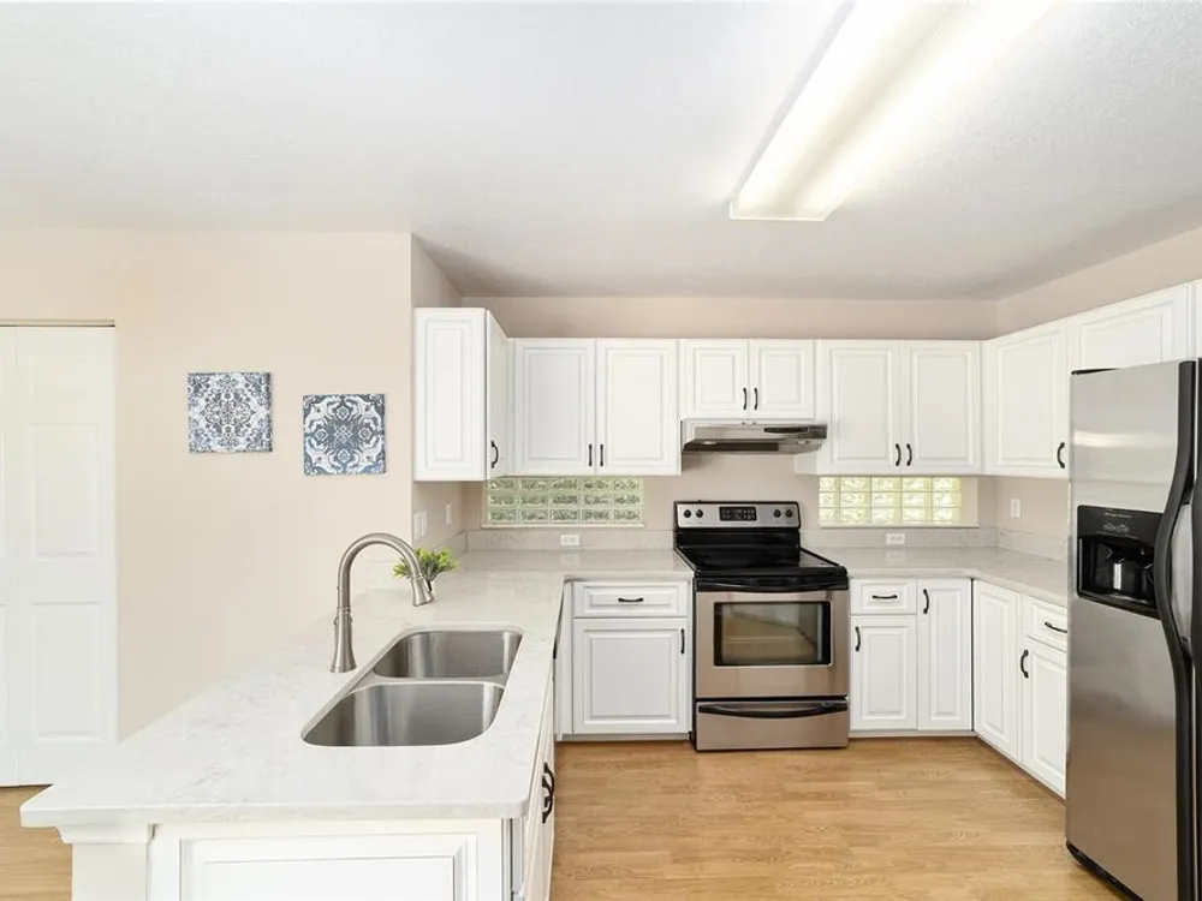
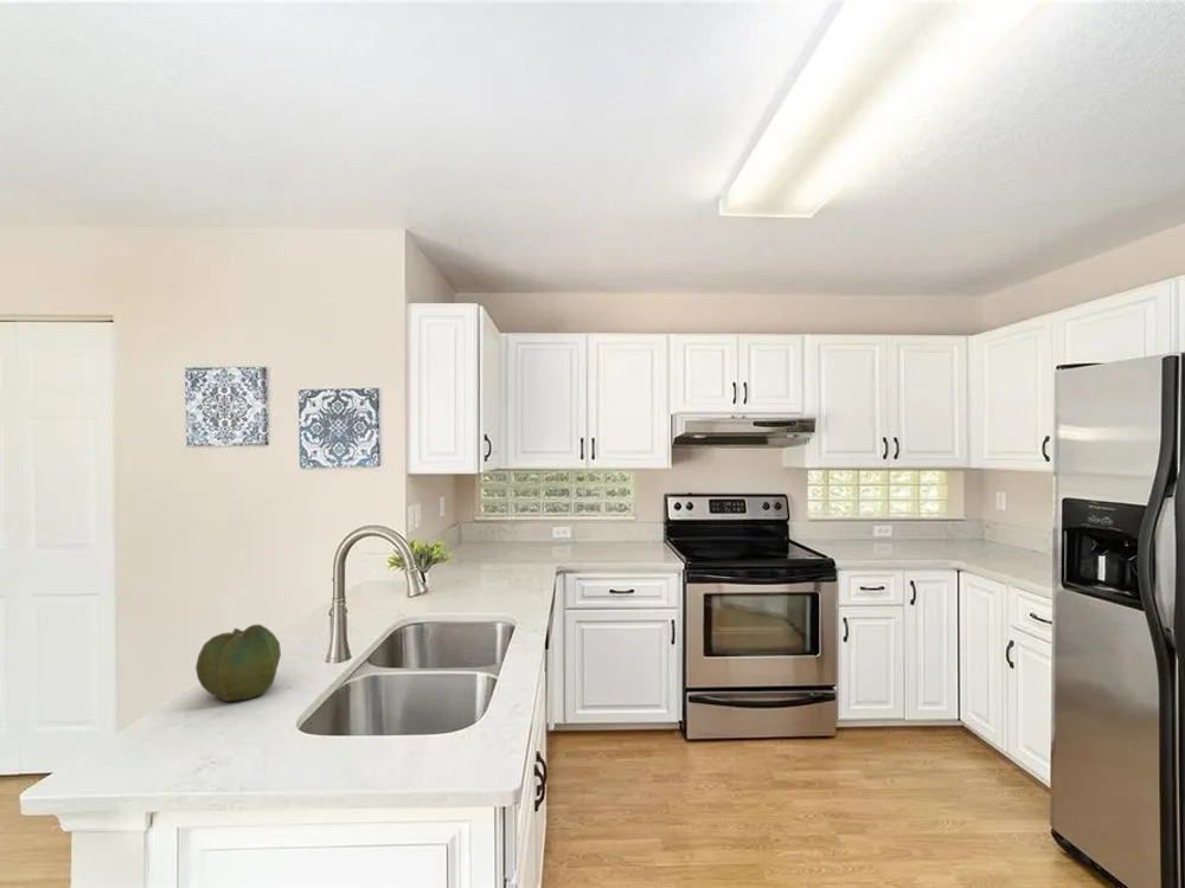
+ cabbage [194,623,282,702]
